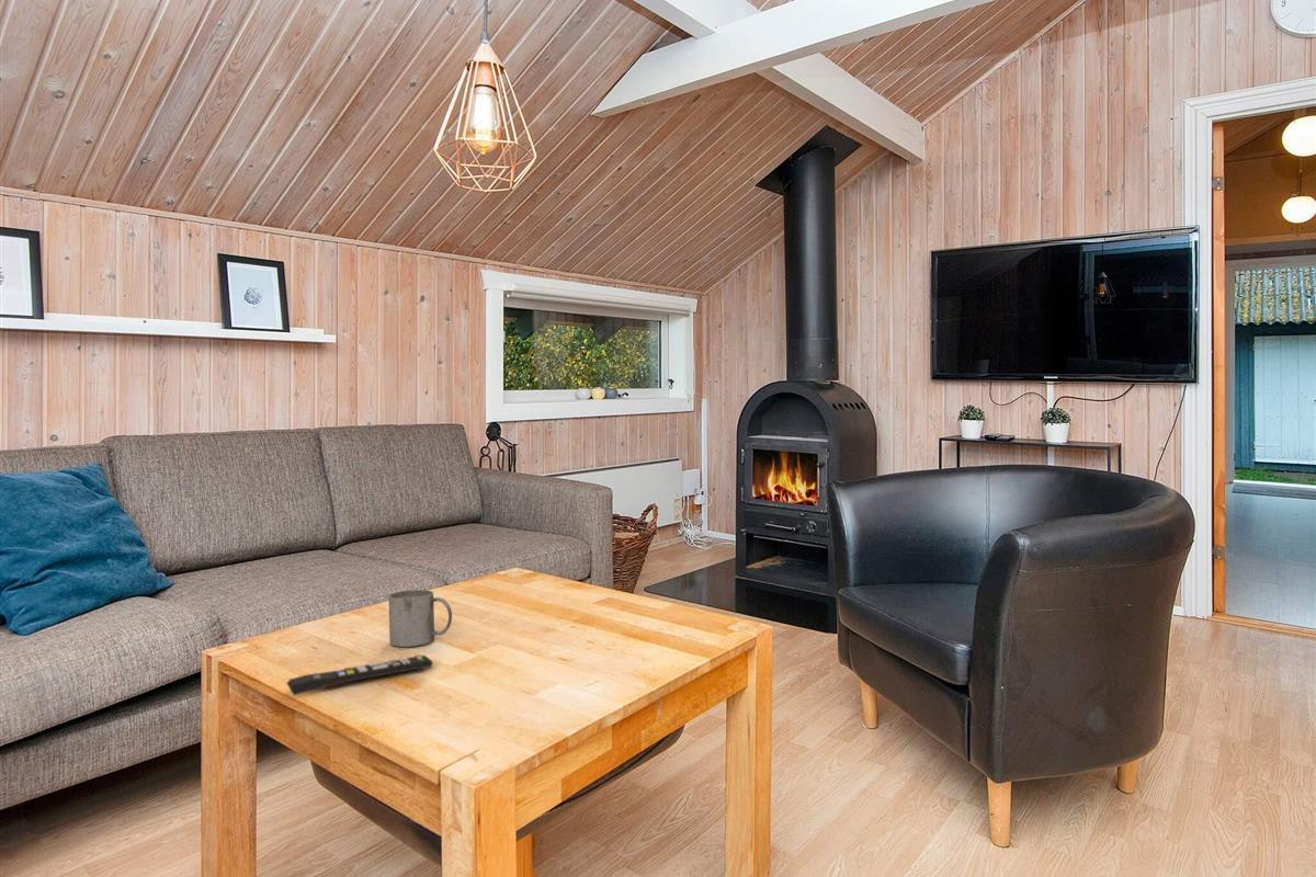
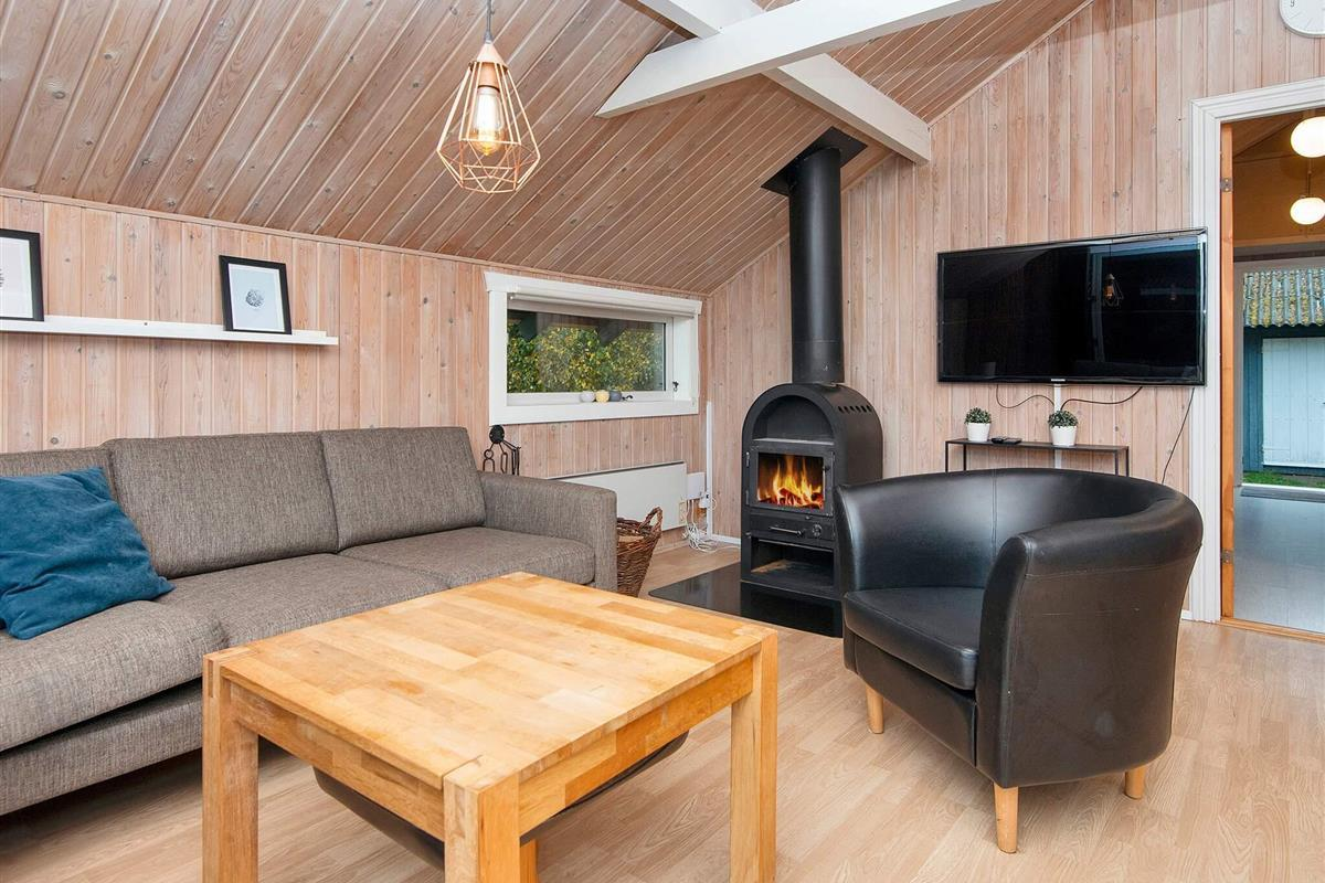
- remote control [285,654,434,696]
- mug [387,589,453,648]
